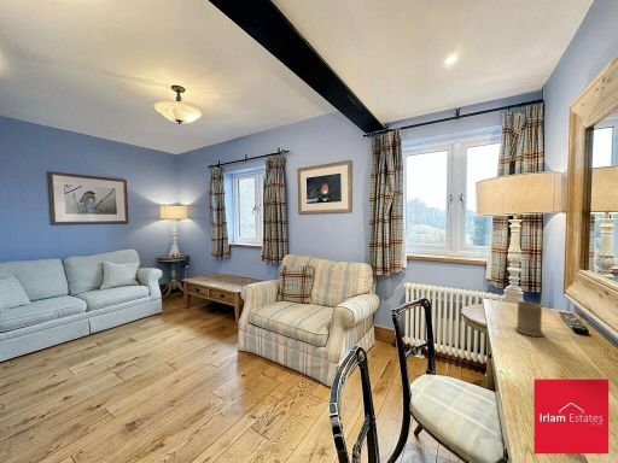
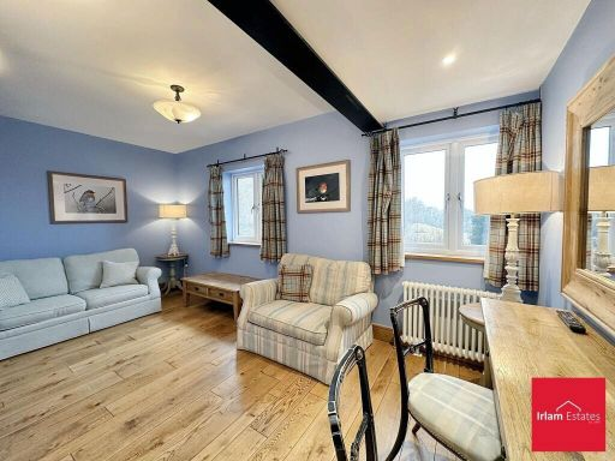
- mug [513,300,544,338]
